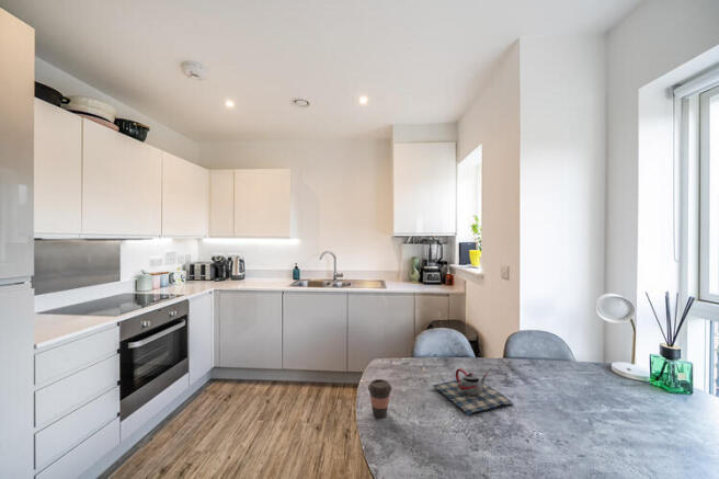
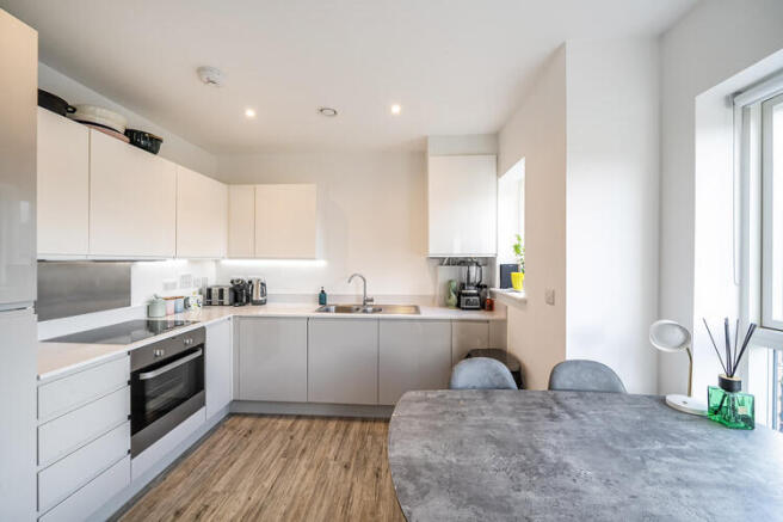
- coffee cup [367,378,392,419]
- teapot [432,368,514,417]
